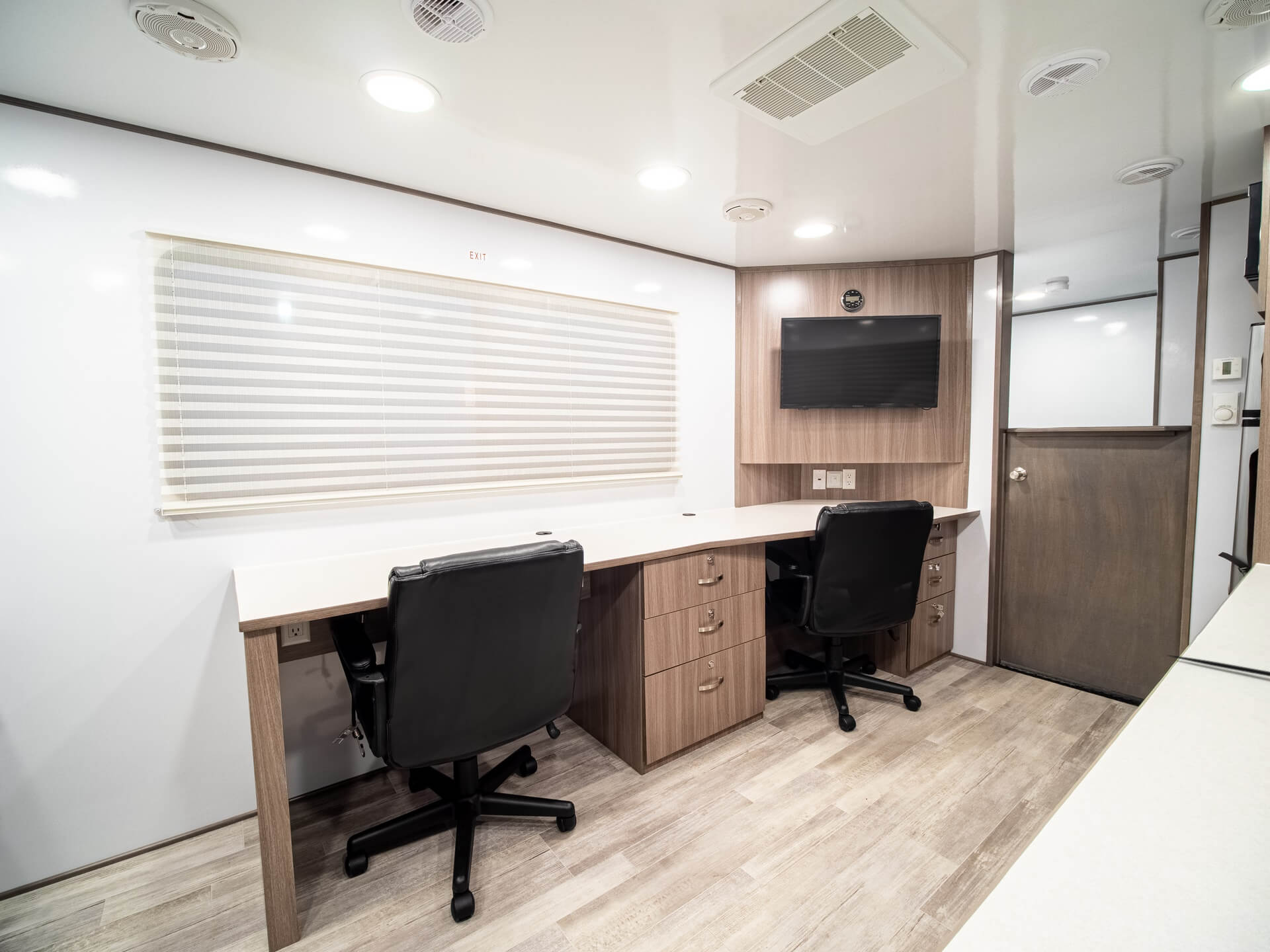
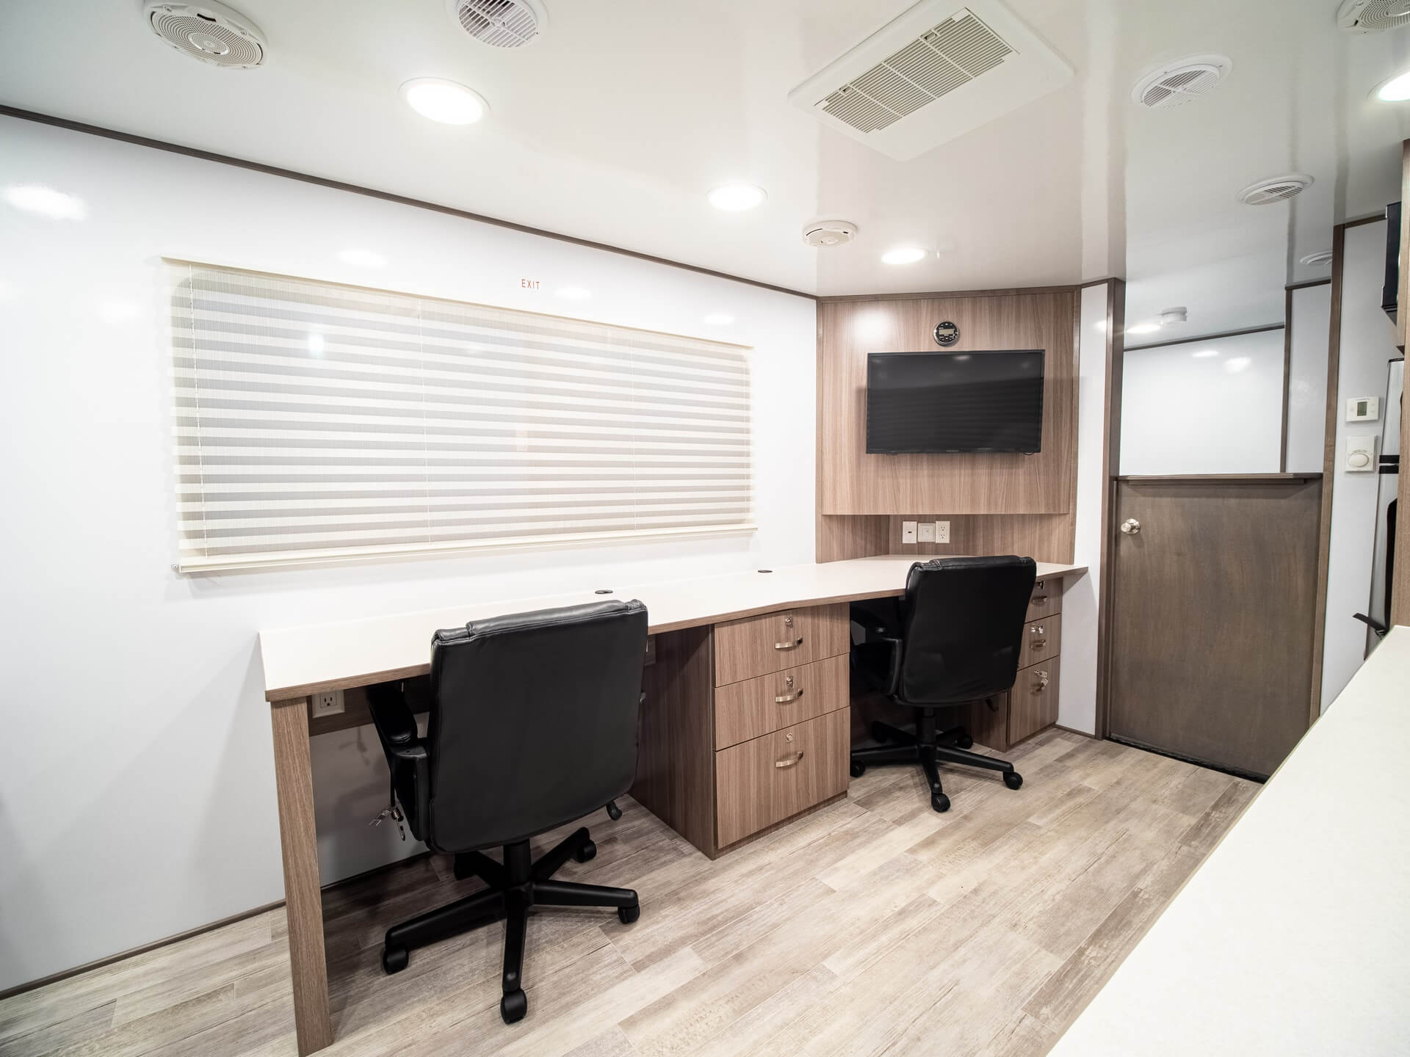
- pen [1165,654,1270,677]
